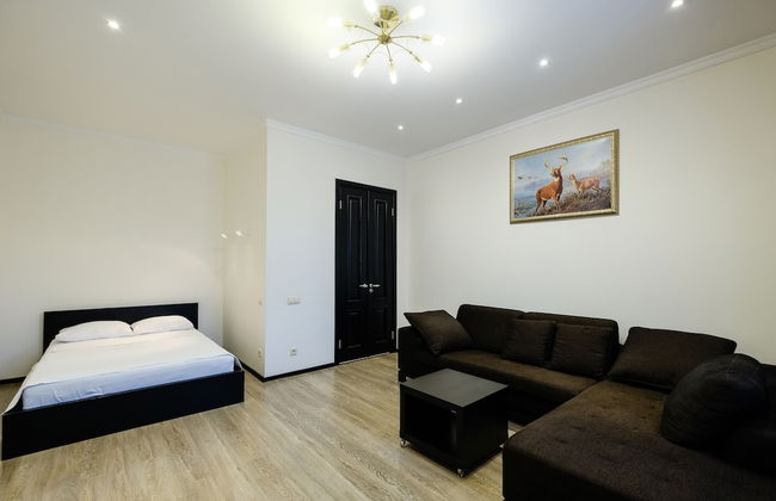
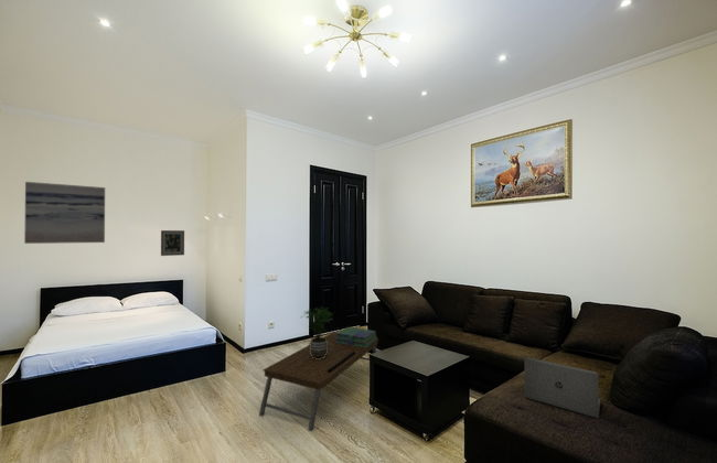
+ potted plant [298,305,336,359]
+ coffee table [258,331,379,432]
+ laptop [524,356,601,420]
+ wall art [160,229,185,257]
+ wall art [23,181,106,245]
+ stack of books [335,326,378,347]
